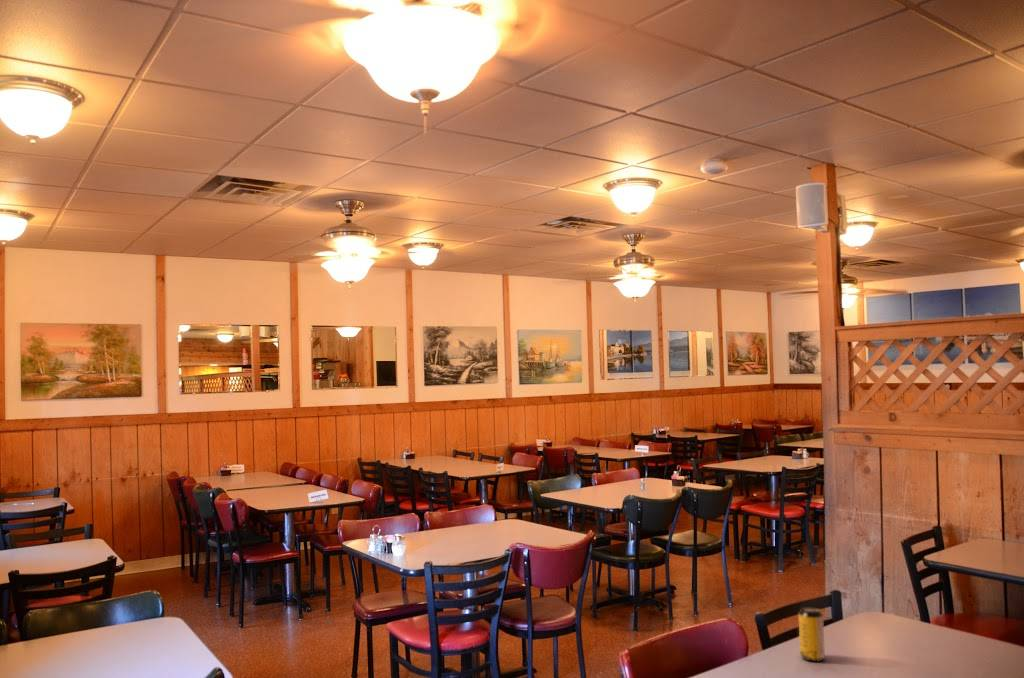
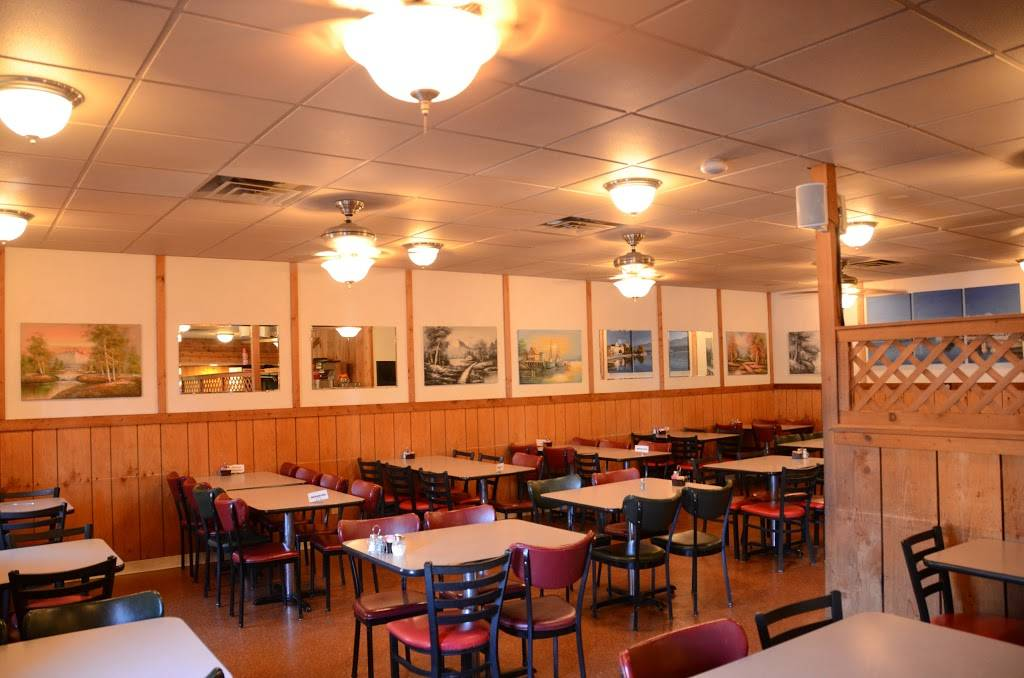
- beverage can [797,606,826,663]
